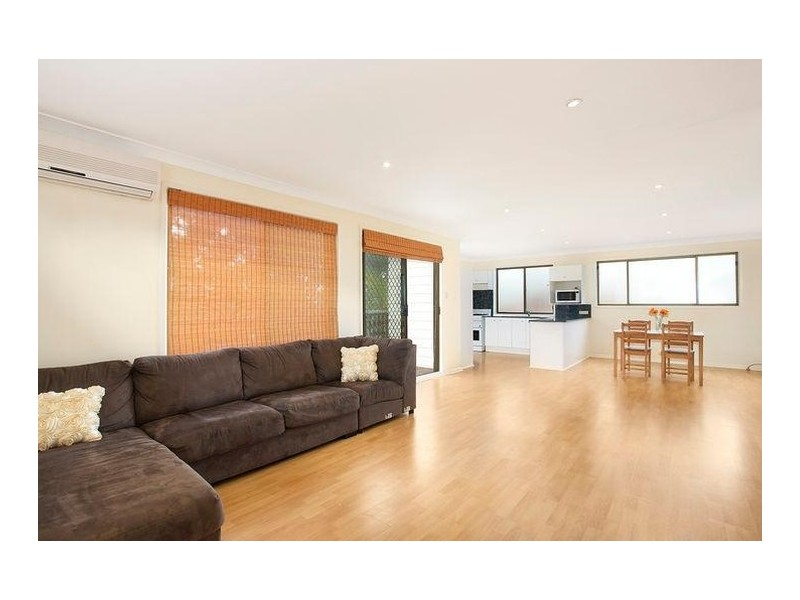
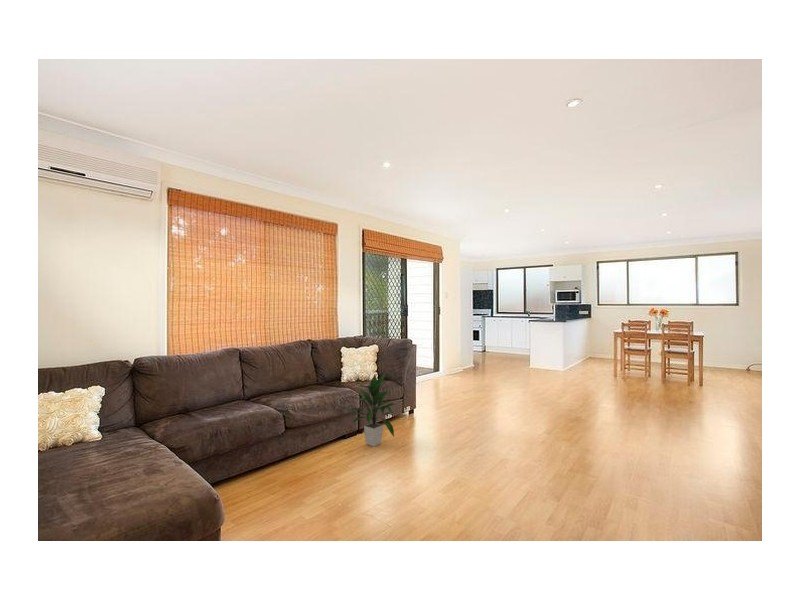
+ indoor plant [345,373,397,447]
